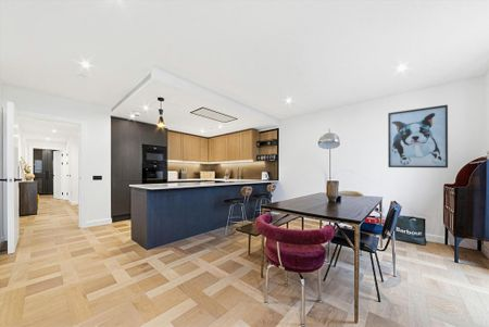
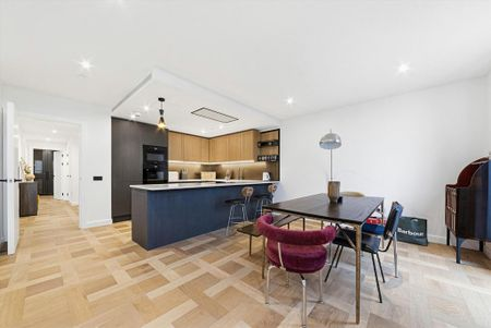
- wall art [387,103,449,168]
